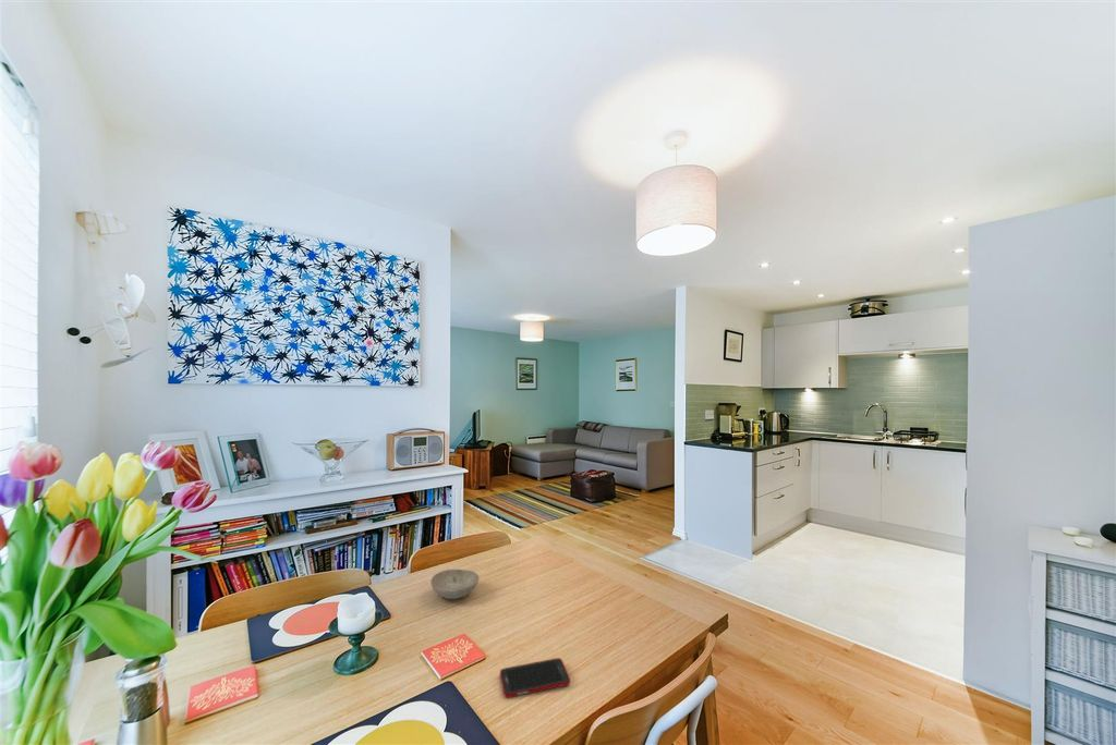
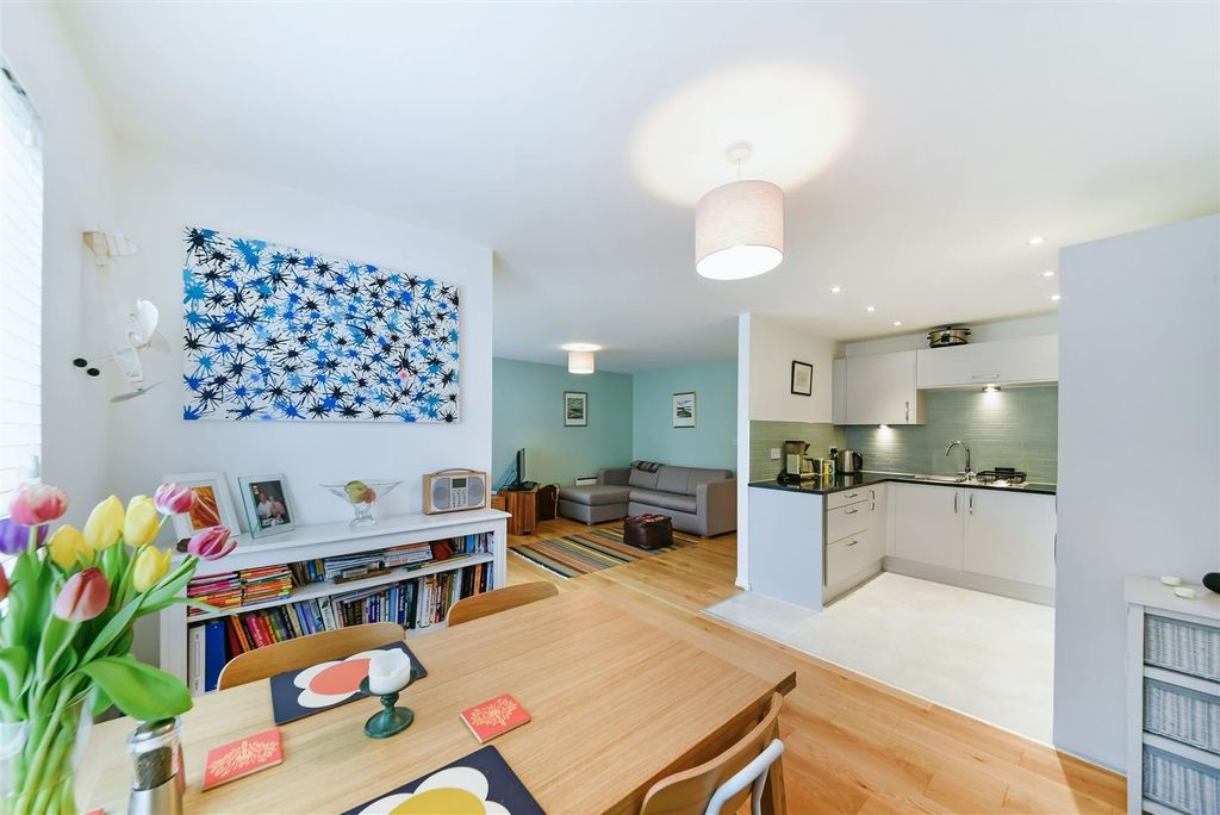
- bowl [429,569,480,600]
- cell phone [499,657,571,698]
